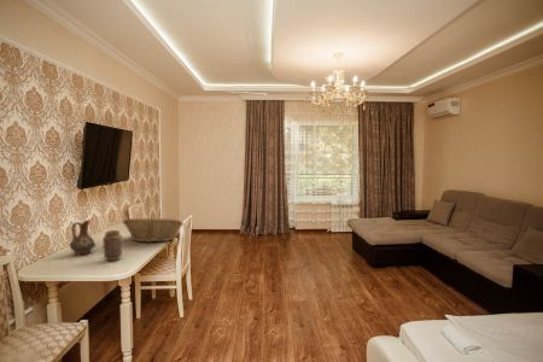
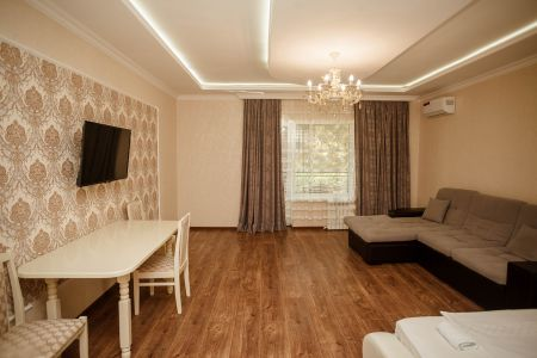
- vase [101,229,123,262]
- pitcher [69,218,97,256]
- fruit basket [122,217,185,244]
